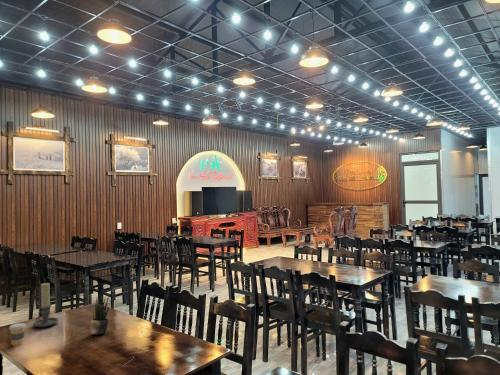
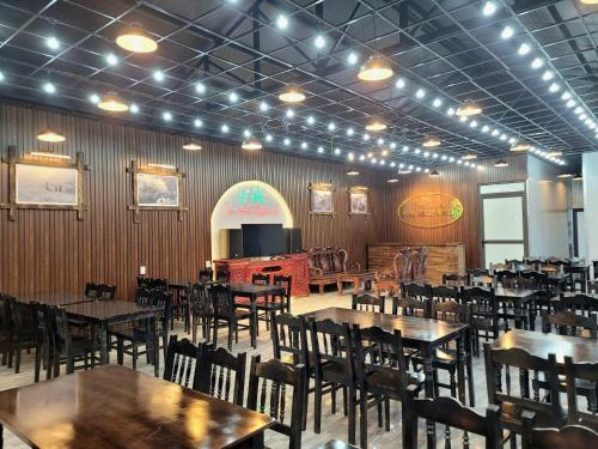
- candle holder [32,282,59,328]
- potted plant [90,293,111,335]
- coffee cup [8,322,27,347]
